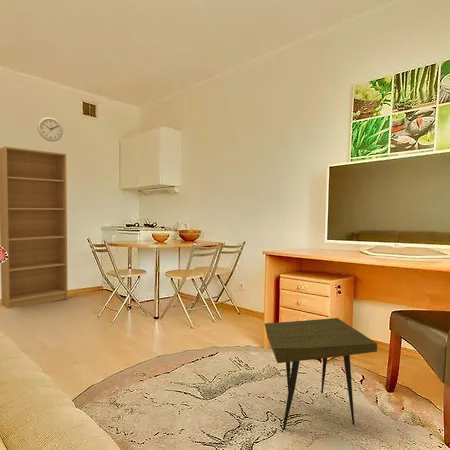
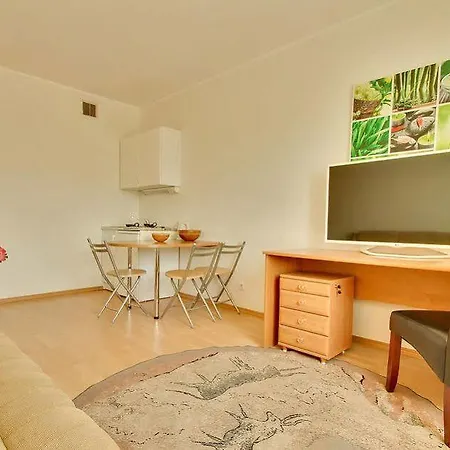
- wall clock [37,116,64,142]
- bookshelf [0,146,69,309]
- side table [263,317,378,431]
